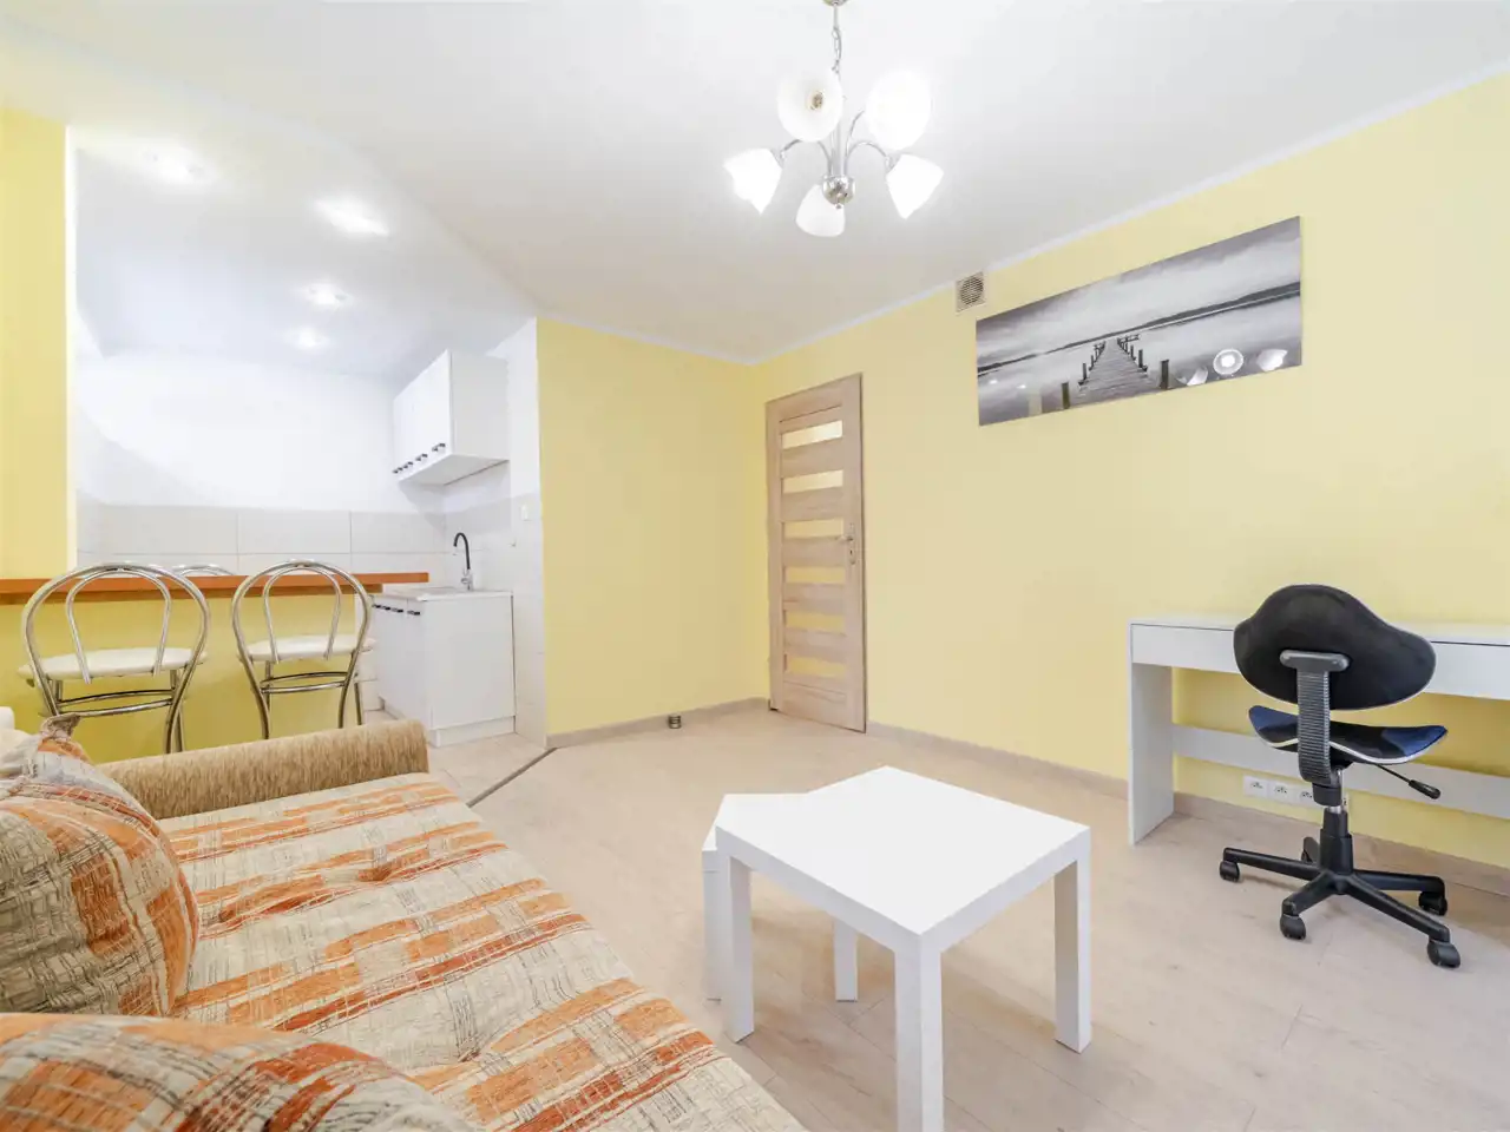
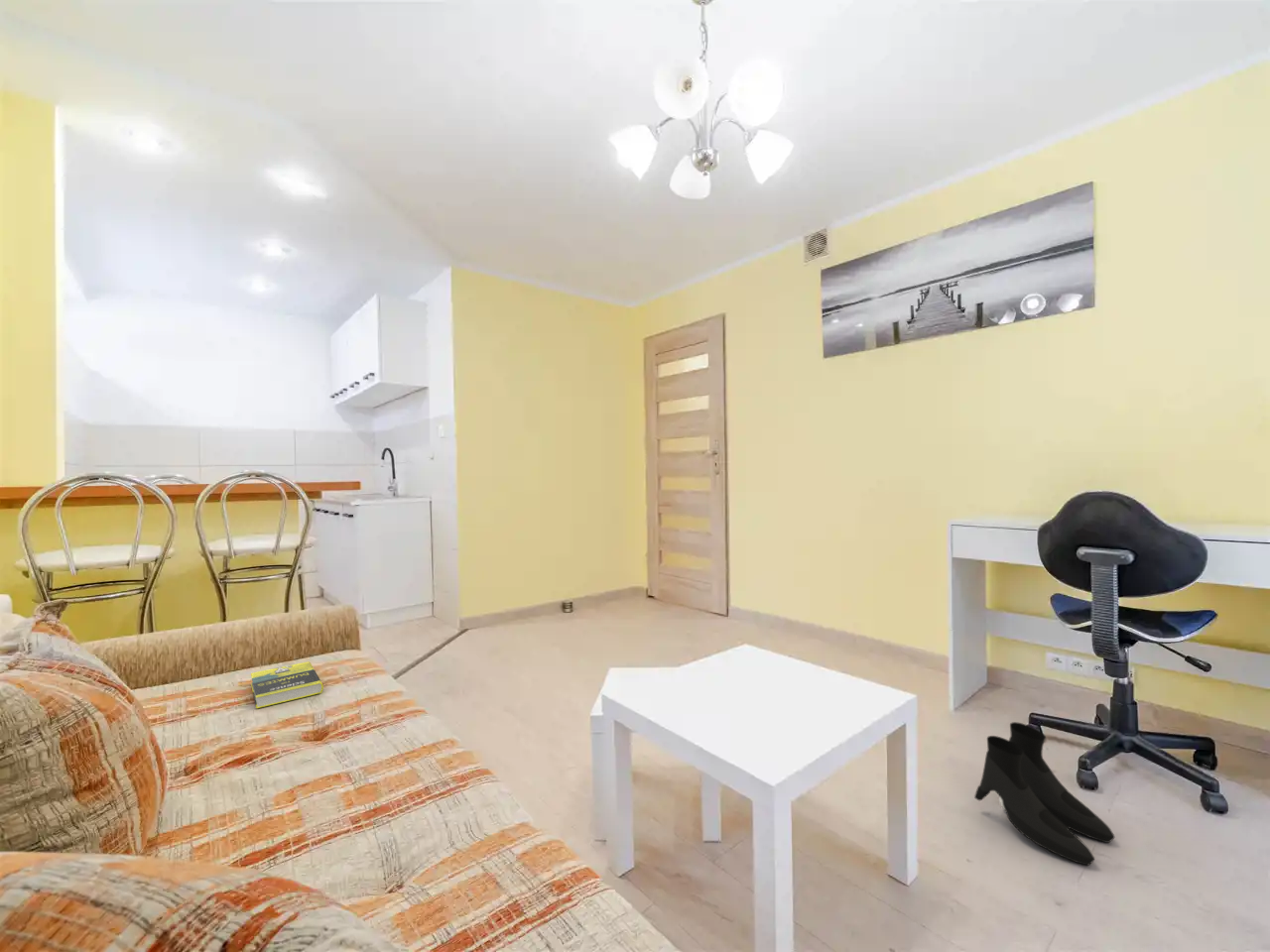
+ boots [973,721,1115,867]
+ book [250,660,324,709]
